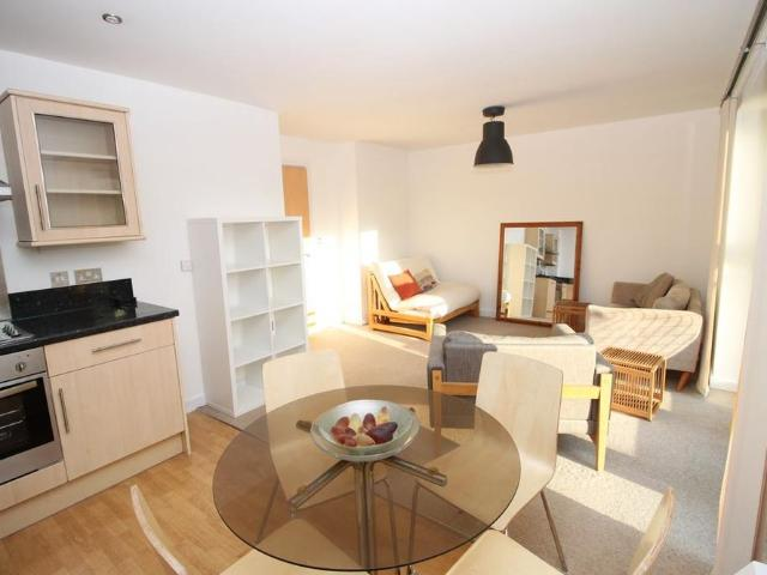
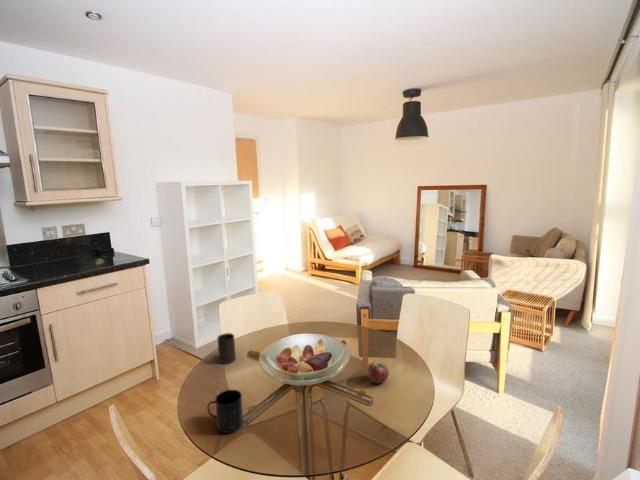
+ apple [367,360,390,384]
+ cup [217,332,237,365]
+ mug [206,389,244,434]
